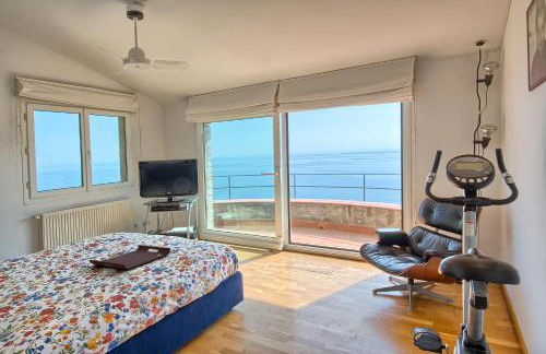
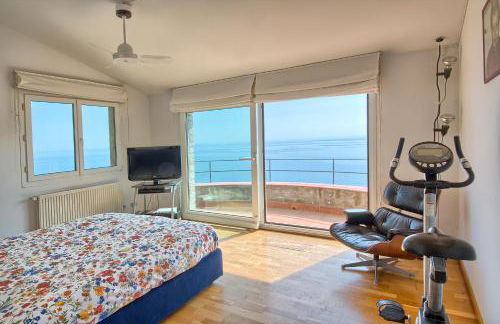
- serving tray [88,244,171,271]
